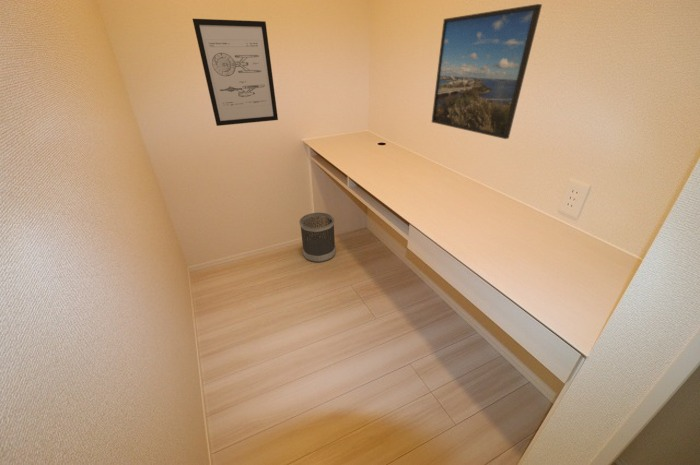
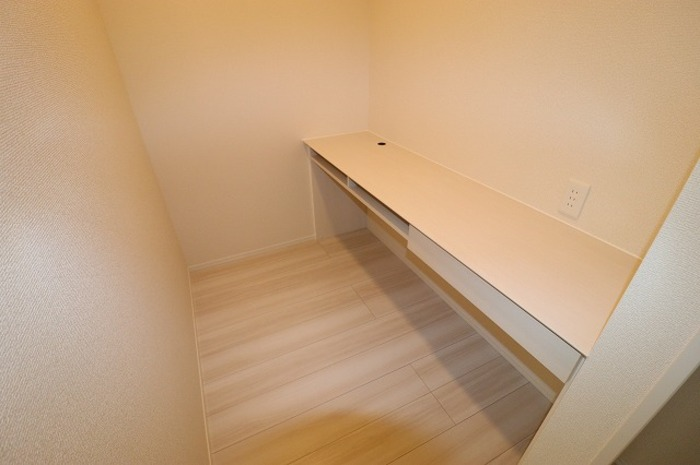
- wastebasket [298,212,337,263]
- wall art [192,18,279,127]
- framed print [431,3,543,140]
